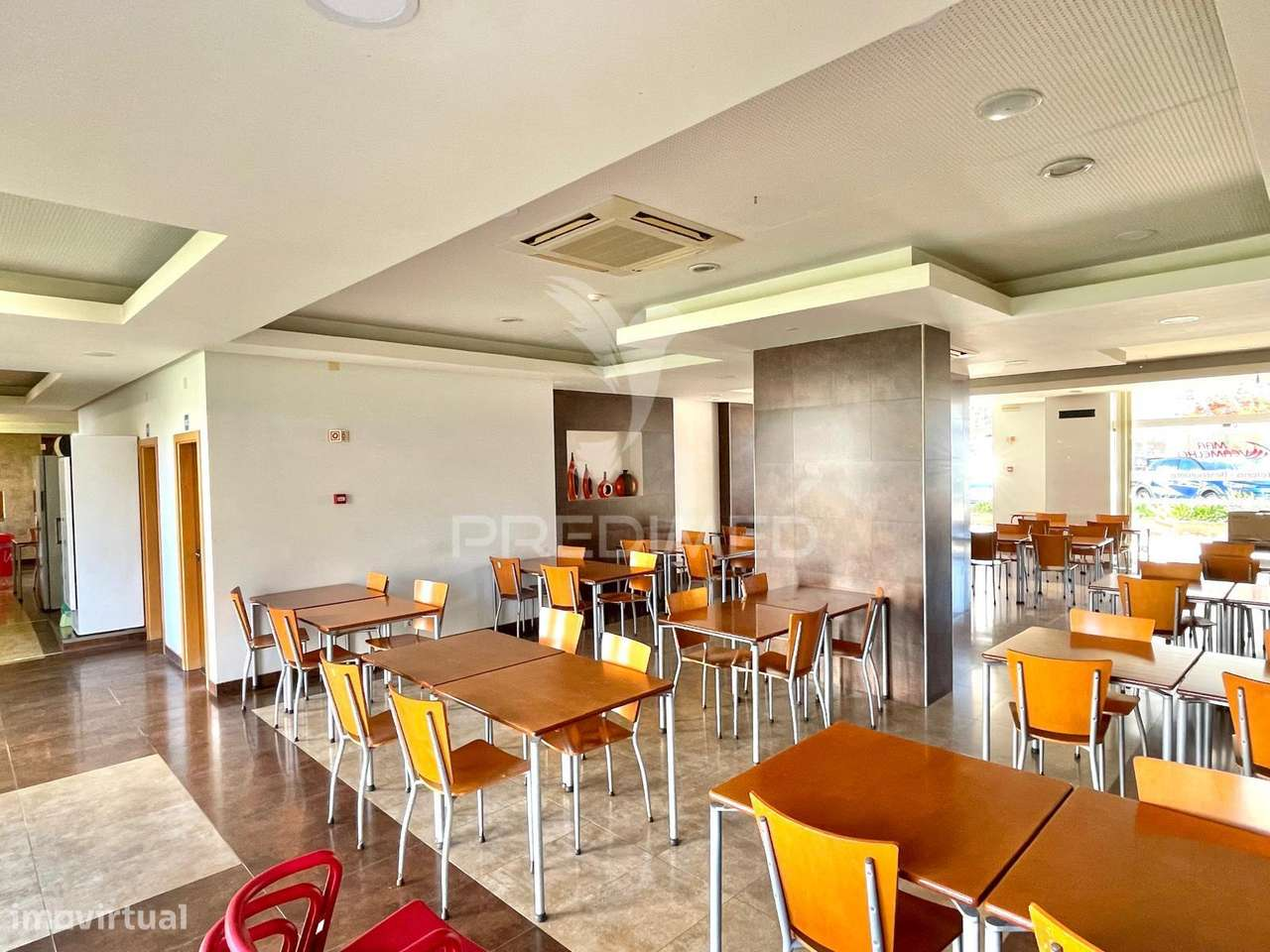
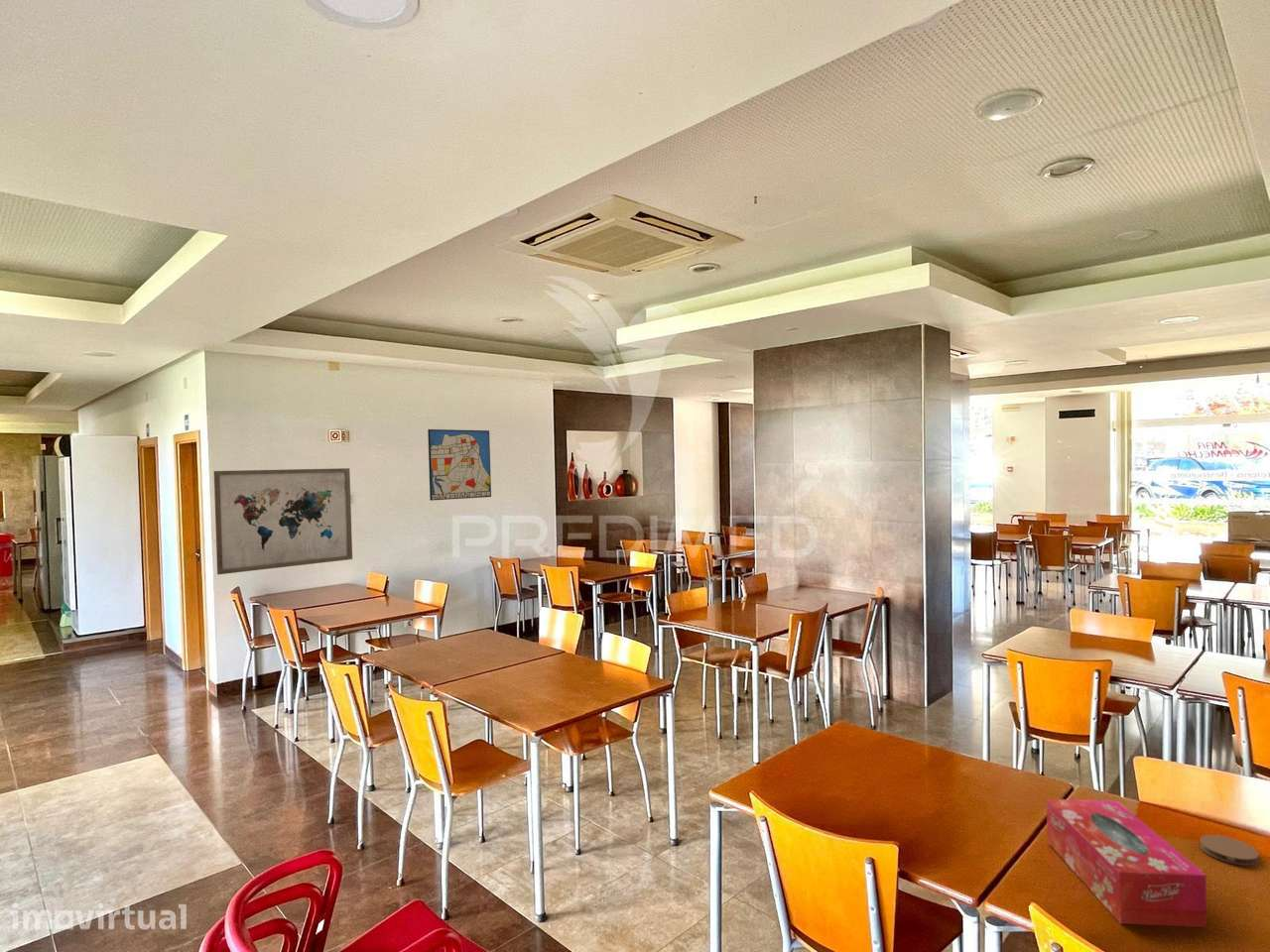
+ wall art [427,428,492,502]
+ wall art [213,467,353,575]
+ coaster [1199,834,1260,867]
+ tissue box [1046,798,1207,928]
